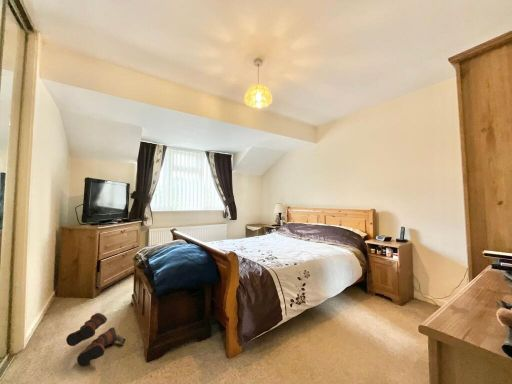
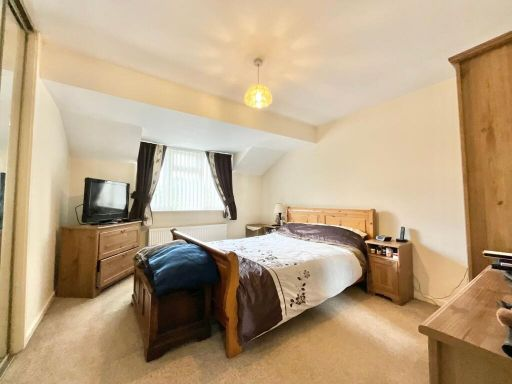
- boots [65,312,127,367]
